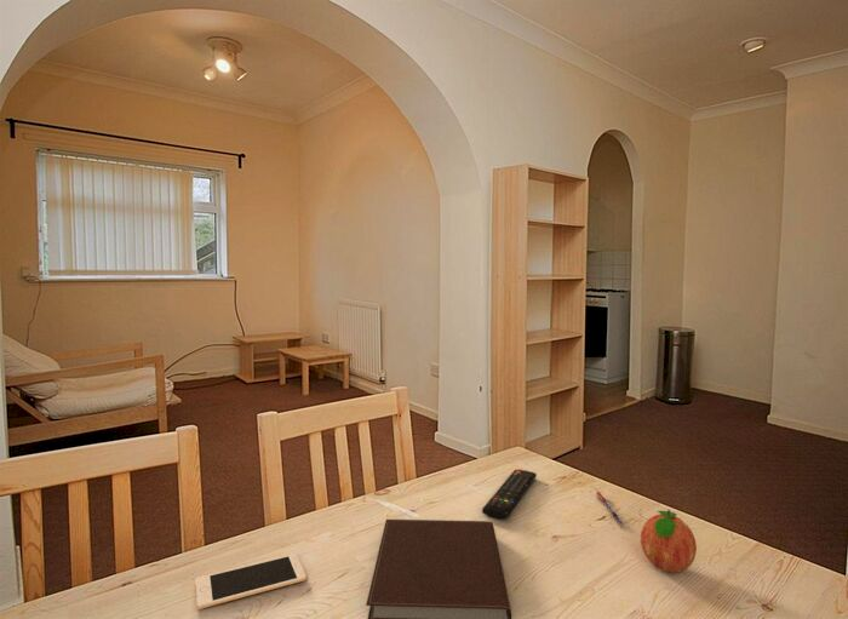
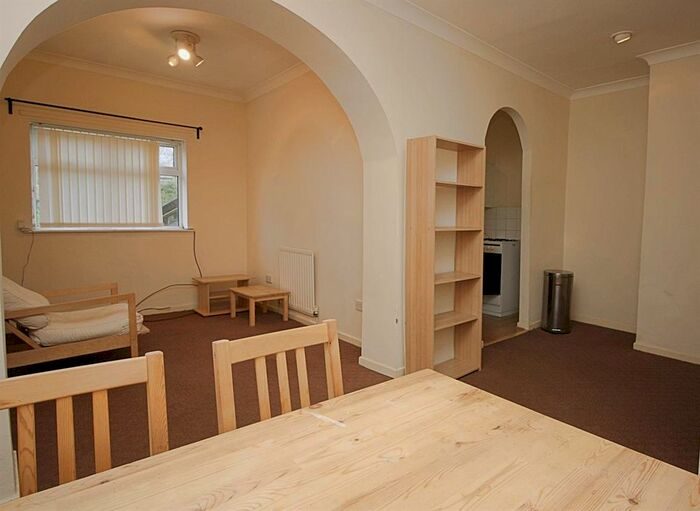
- remote control [481,469,538,521]
- pen [595,491,626,528]
- notebook [365,518,512,619]
- cell phone [195,552,308,611]
- fruit [640,509,698,574]
